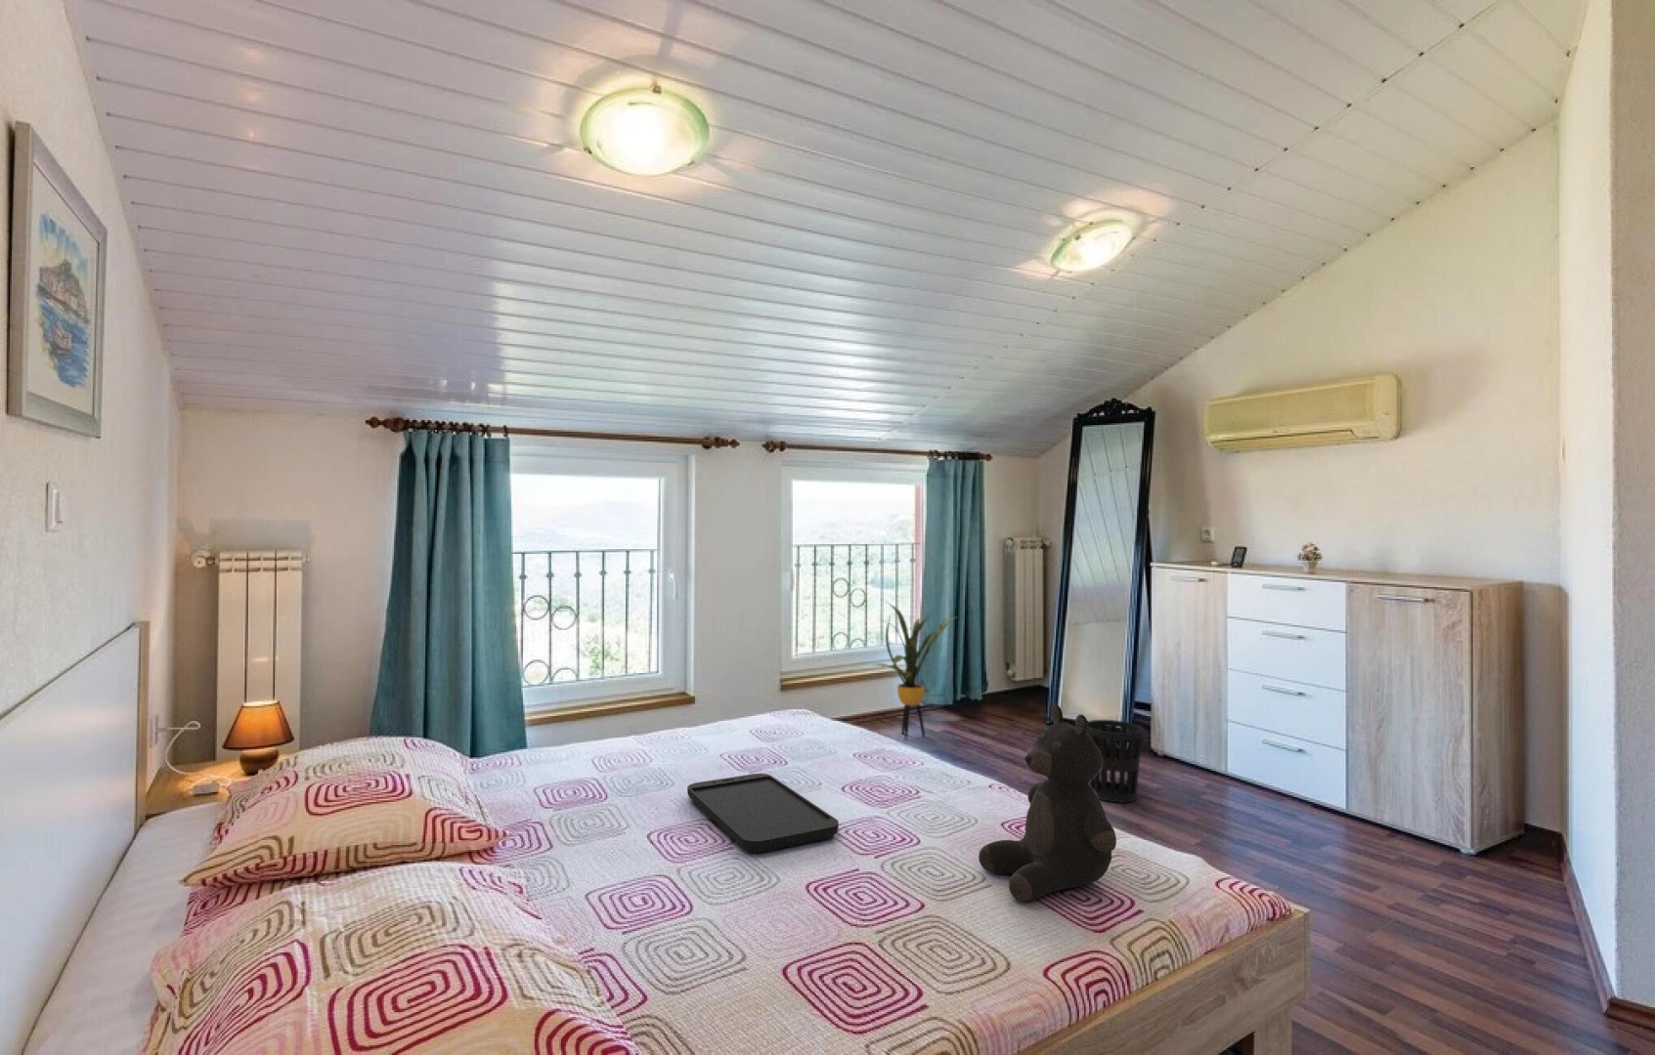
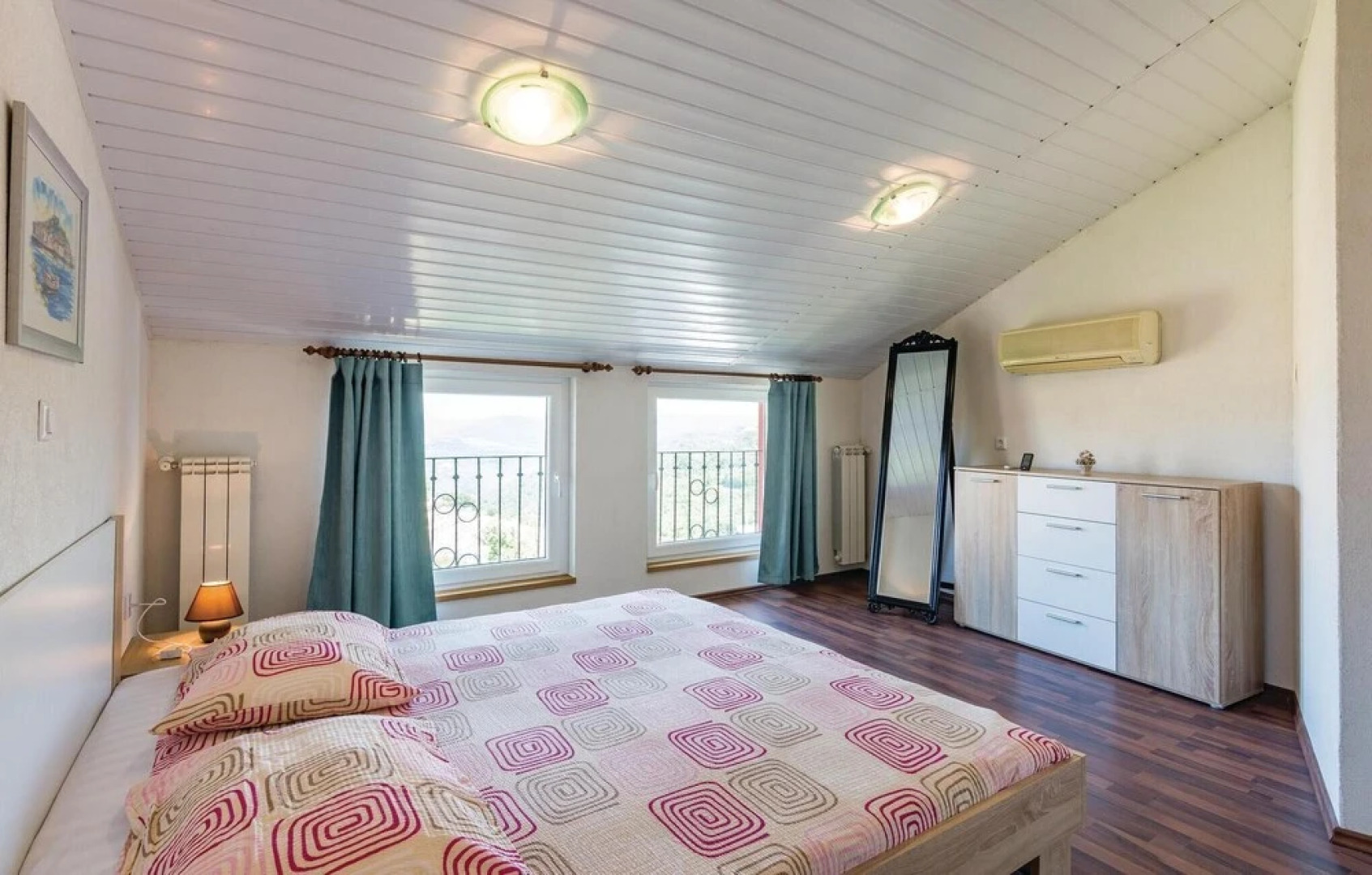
- wastebasket [1086,719,1145,804]
- teddy bear [977,703,1117,903]
- house plant [870,600,957,740]
- tray [686,773,840,854]
